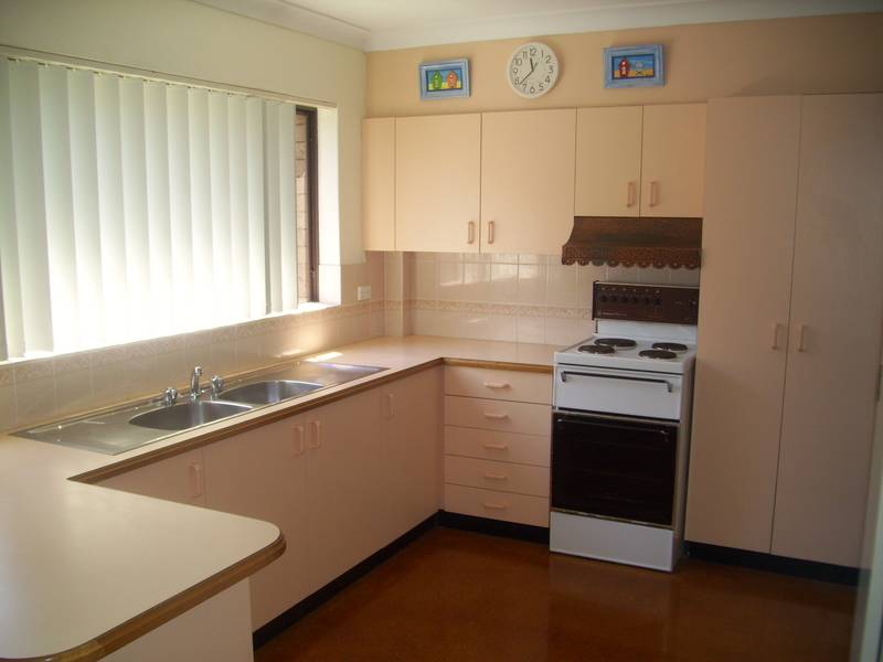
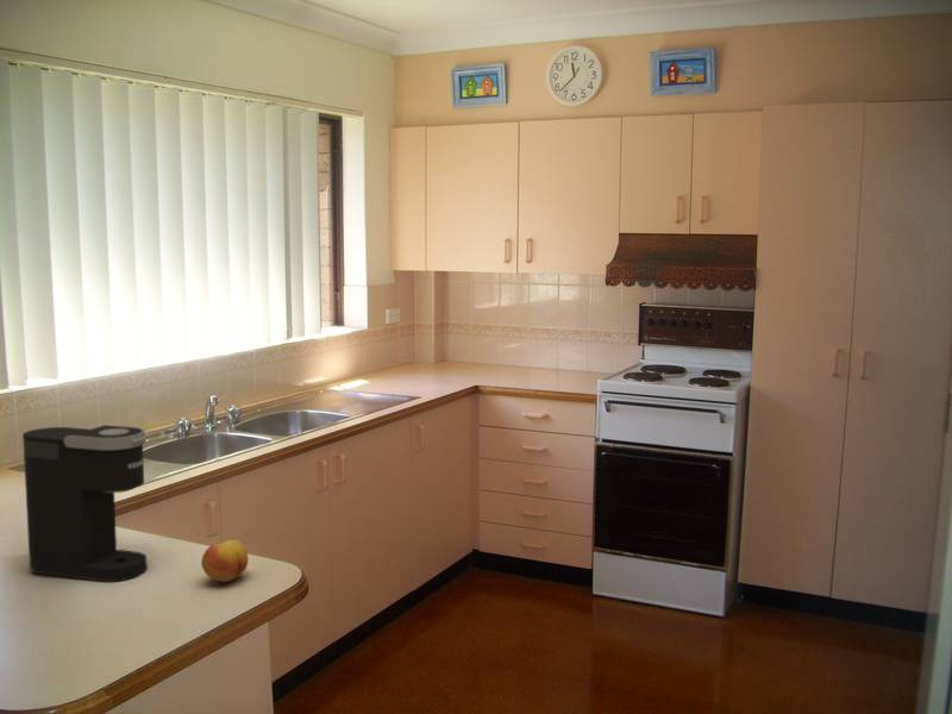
+ fruit [200,539,249,583]
+ coffee maker [21,424,149,583]
